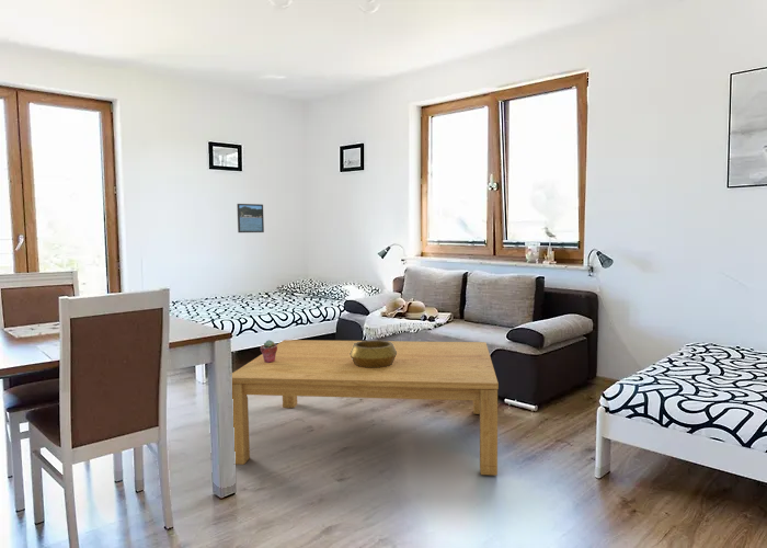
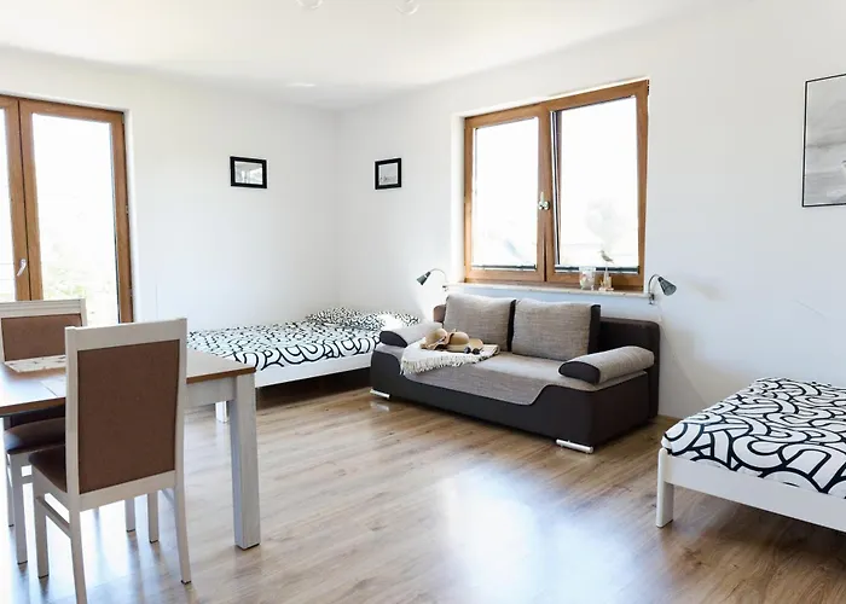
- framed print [236,203,265,233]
- coffee table [231,339,500,477]
- decorative bowl [350,340,397,368]
- potted succulent [259,339,277,363]
